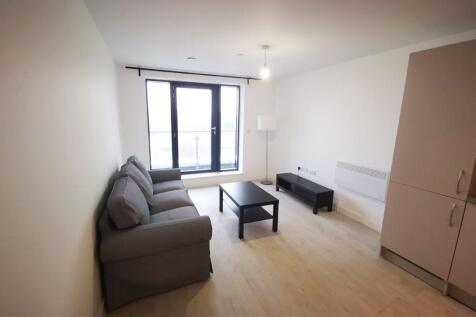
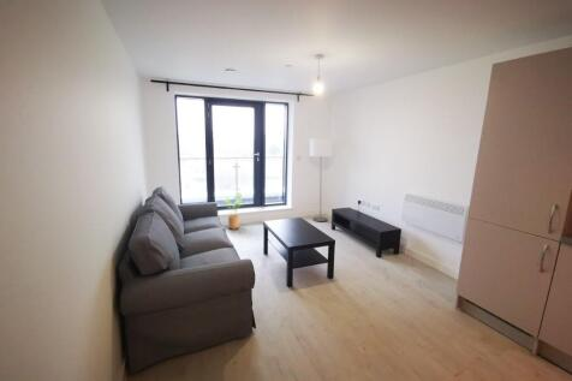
+ house plant [222,191,245,231]
